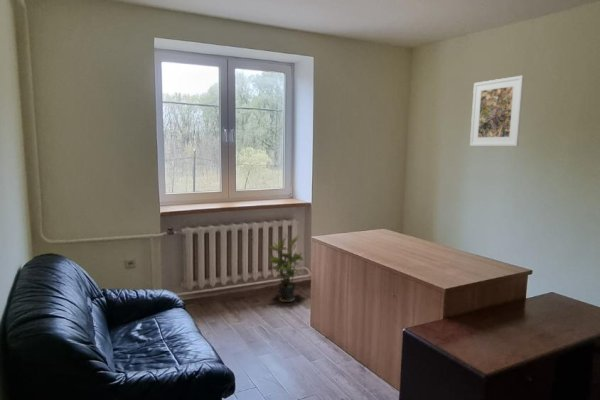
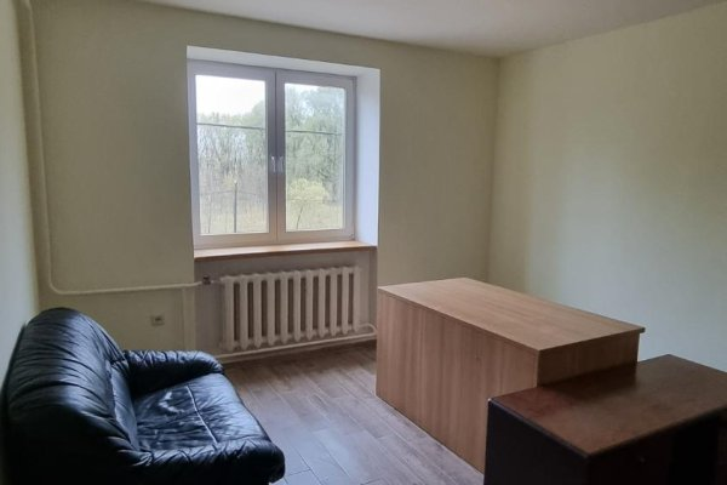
- potted plant [268,233,304,303]
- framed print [469,75,525,147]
